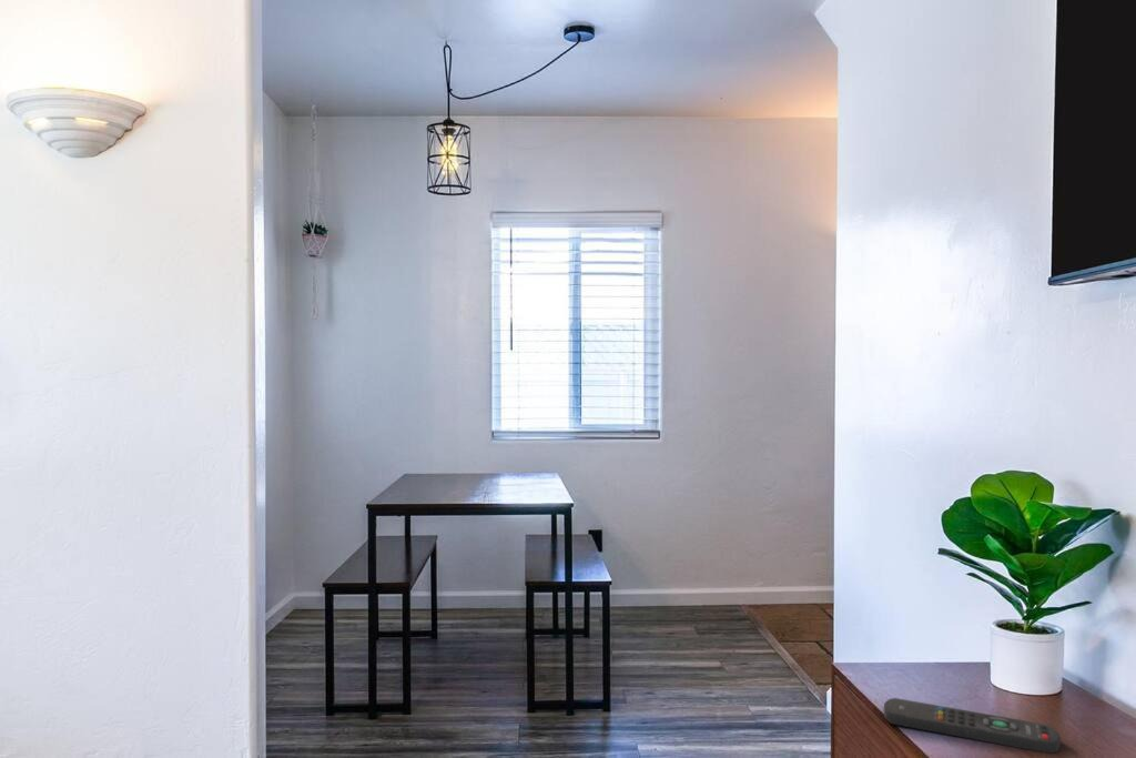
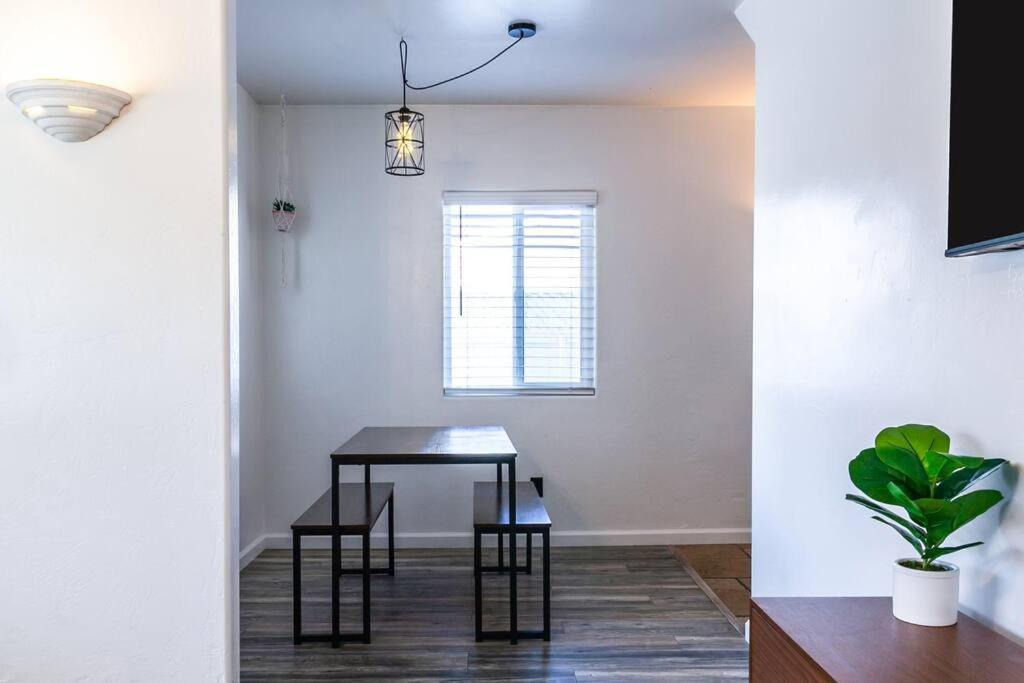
- remote control [883,697,1062,755]
